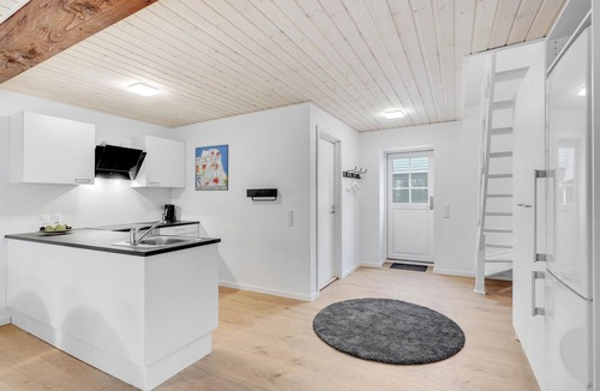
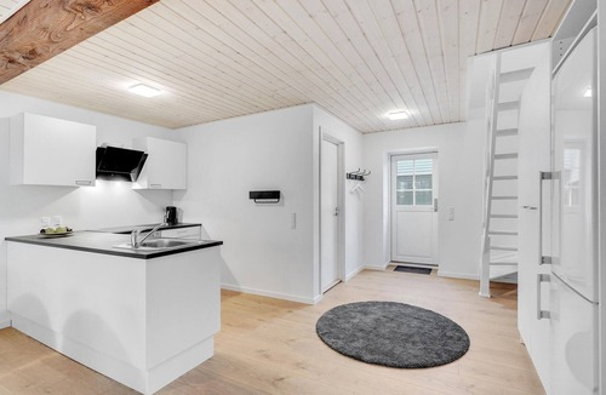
- wall art [194,144,229,192]
